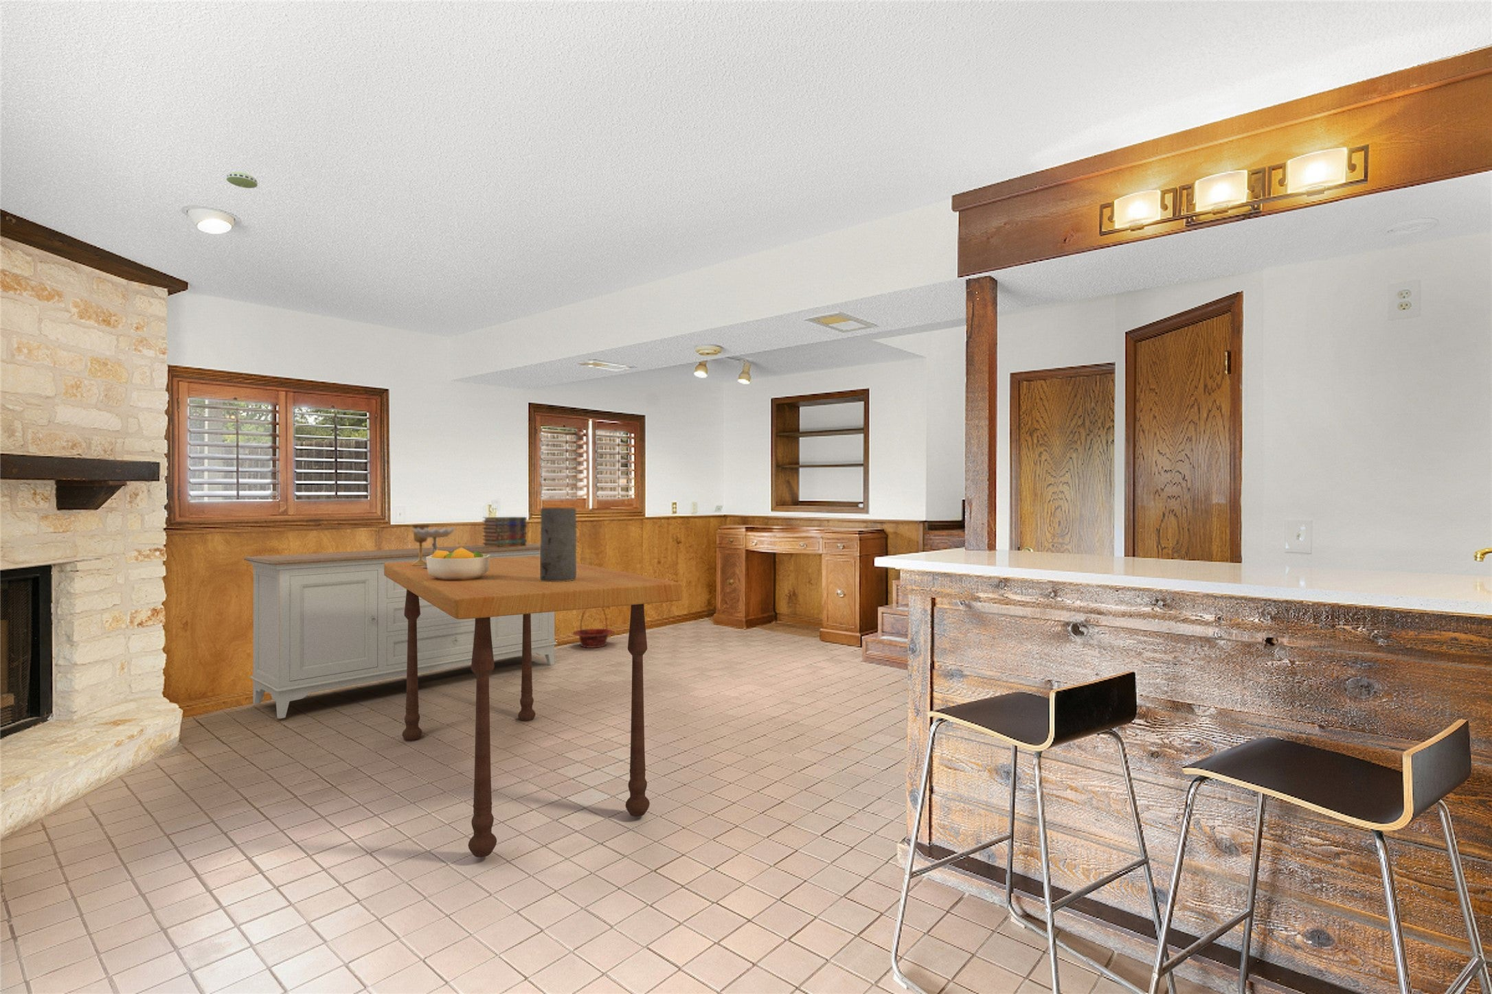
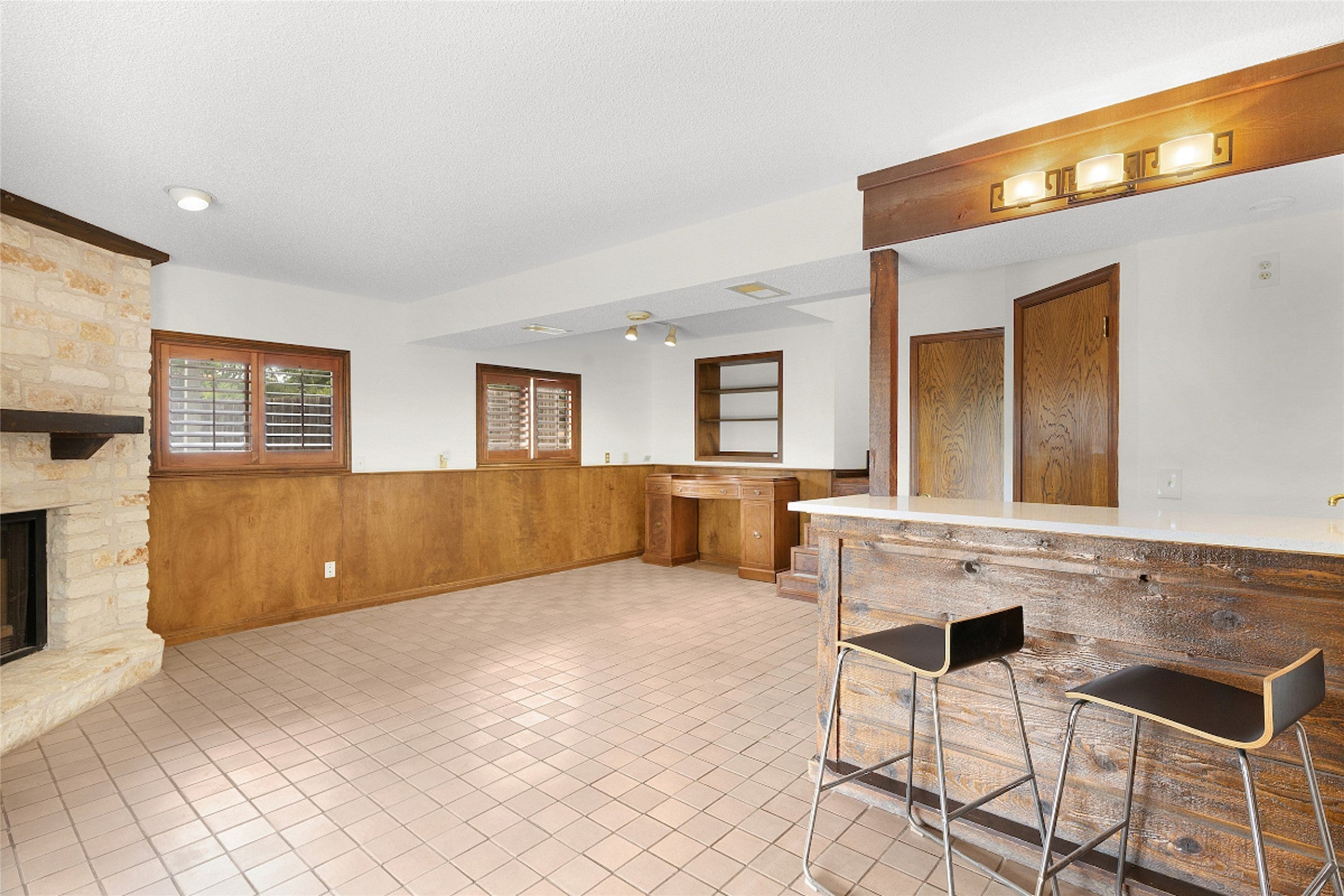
- goblet [410,524,456,568]
- sideboard [243,542,558,719]
- dining table [384,556,683,858]
- vase [540,507,577,582]
- fruit bowl [426,547,491,580]
- book stack [482,516,527,548]
- basket [572,608,615,649]
- smoke detector [226,171,259,189]
